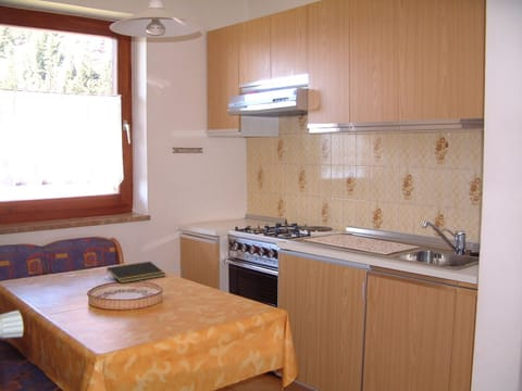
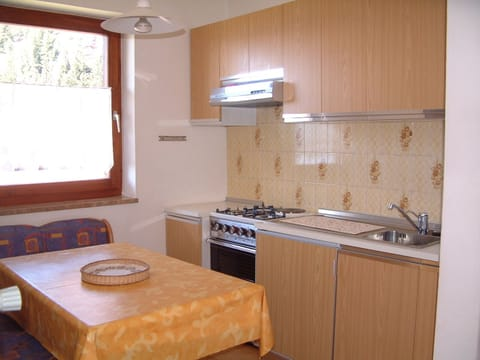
- notepad [105,261,166,285]
